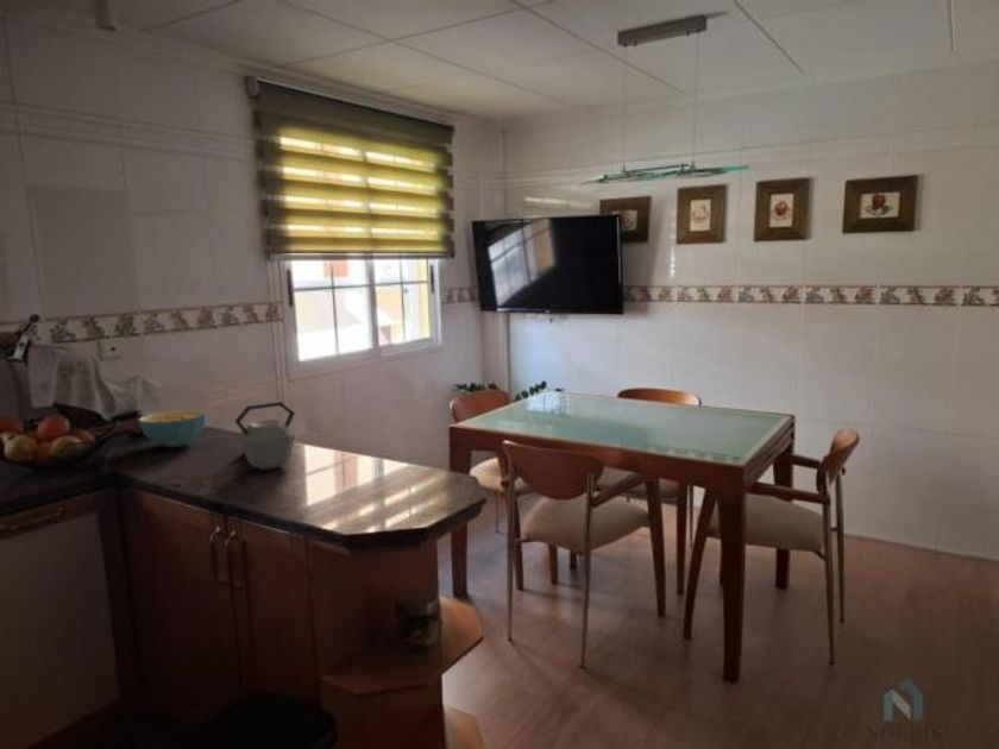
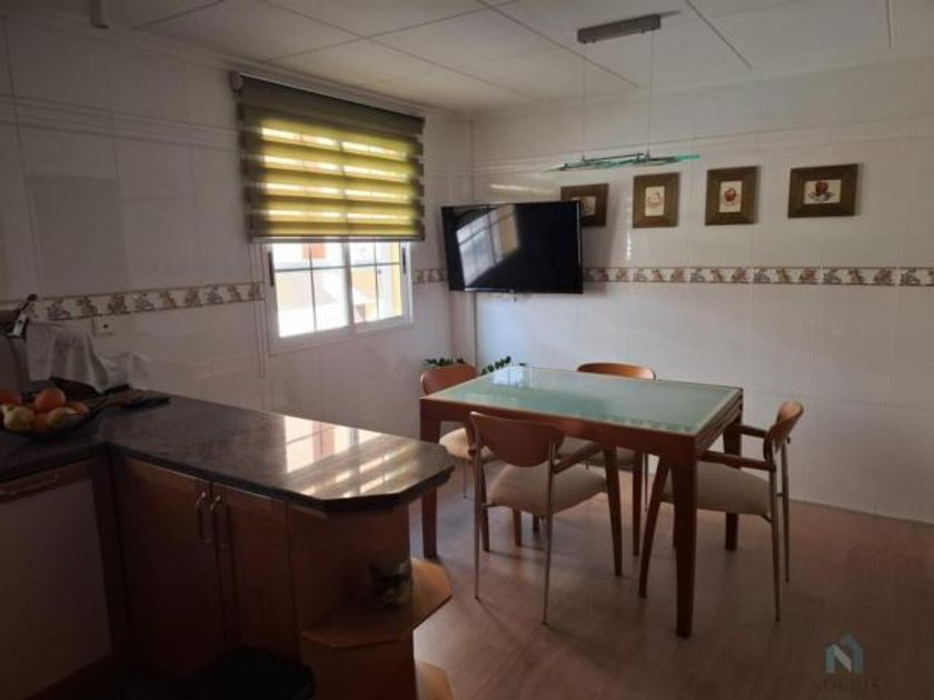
- kettle [233,401,296,471]
- cereal bowl [138,408,208,448]
